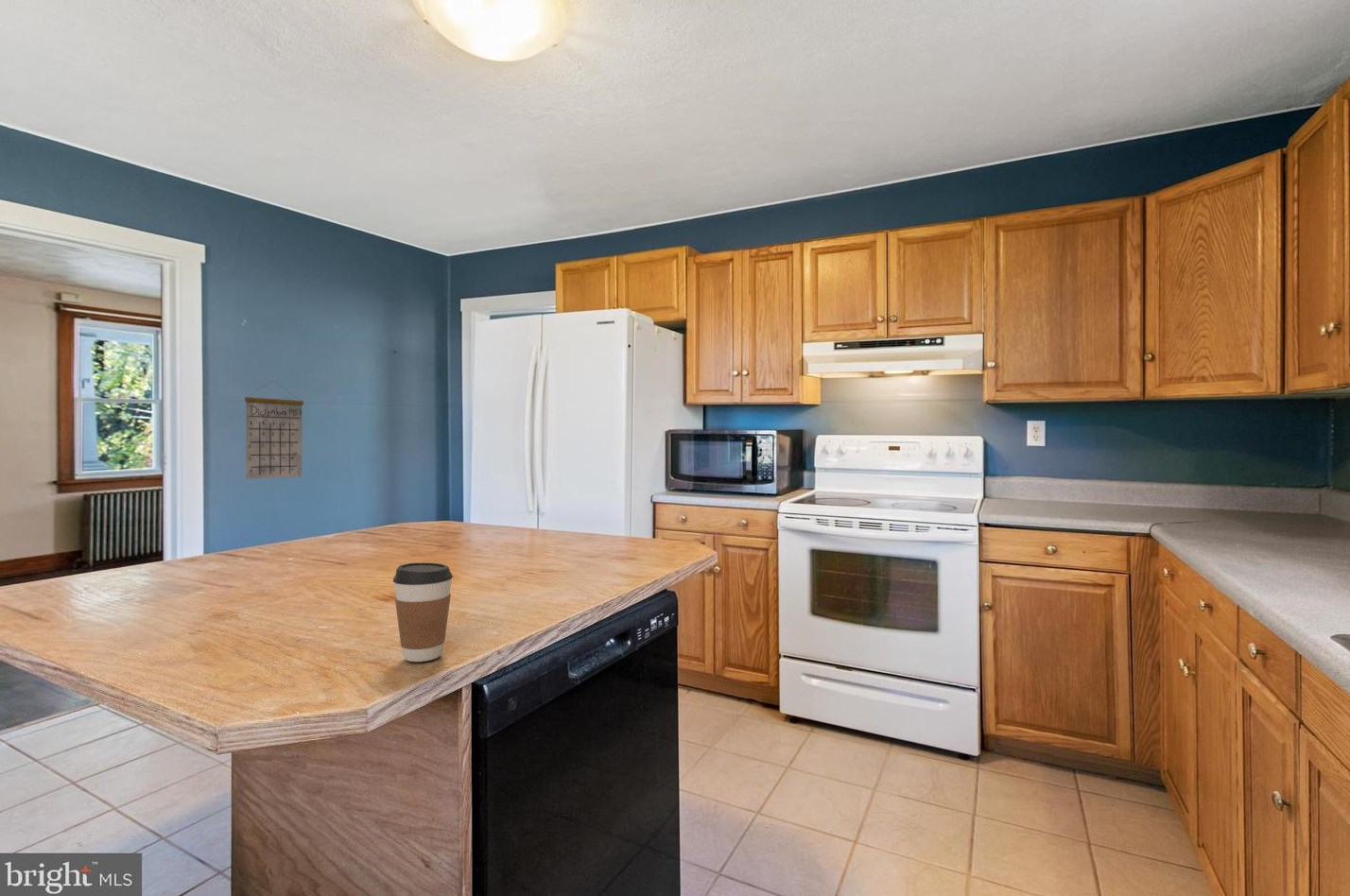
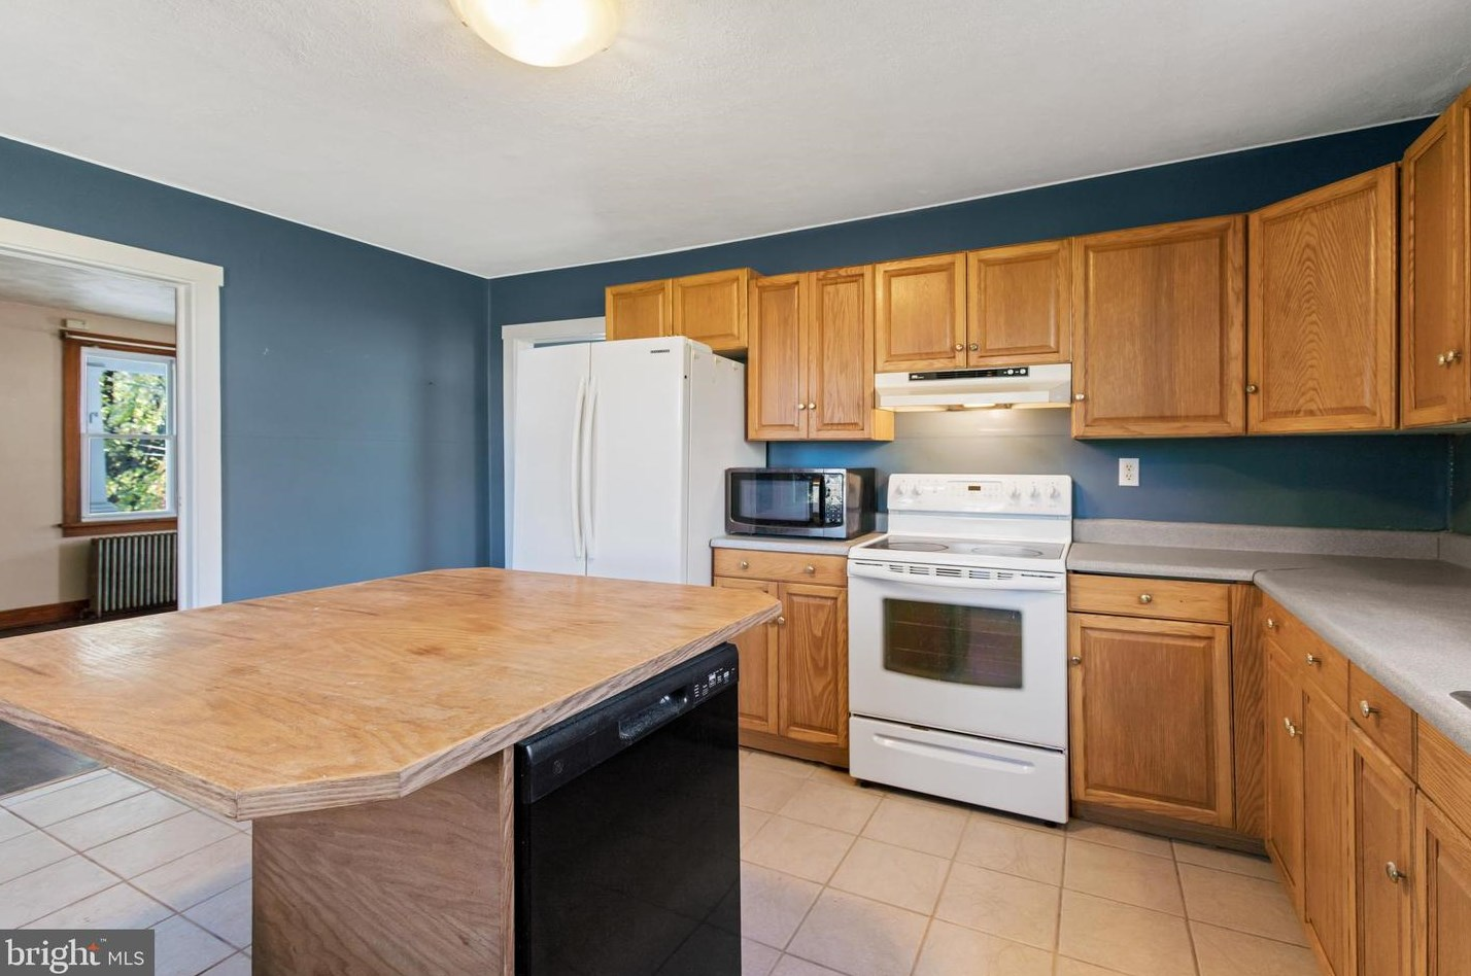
- calendar [244,381,304,480]
- coffee cup [392,561,454,663]
